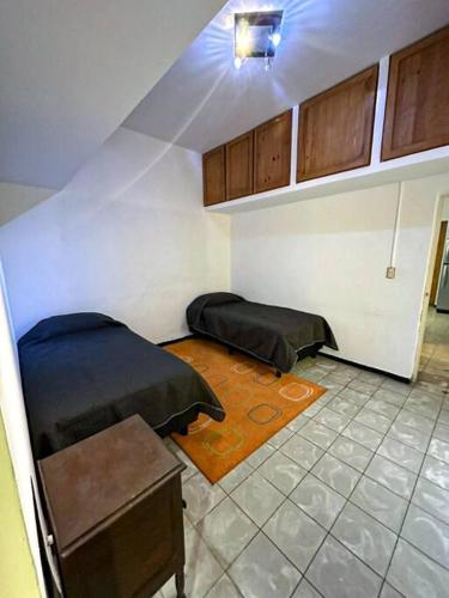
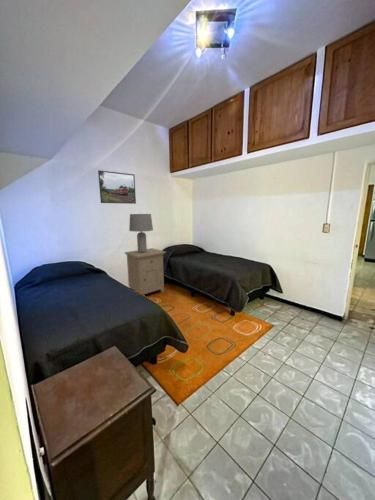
+ lamp [128,213,154,253]
+ nightstand [124,247,167,295]
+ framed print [97,169,137,205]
